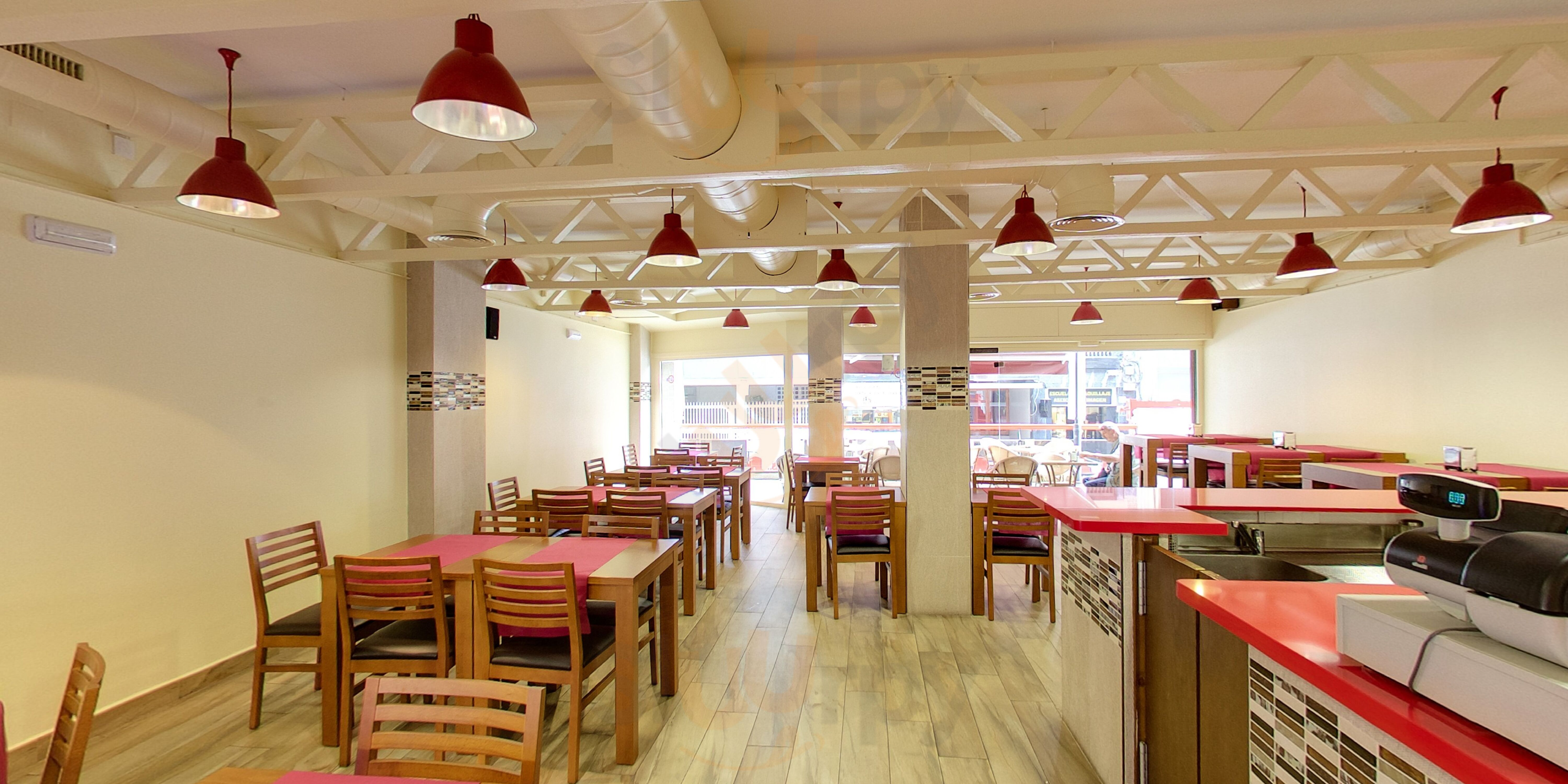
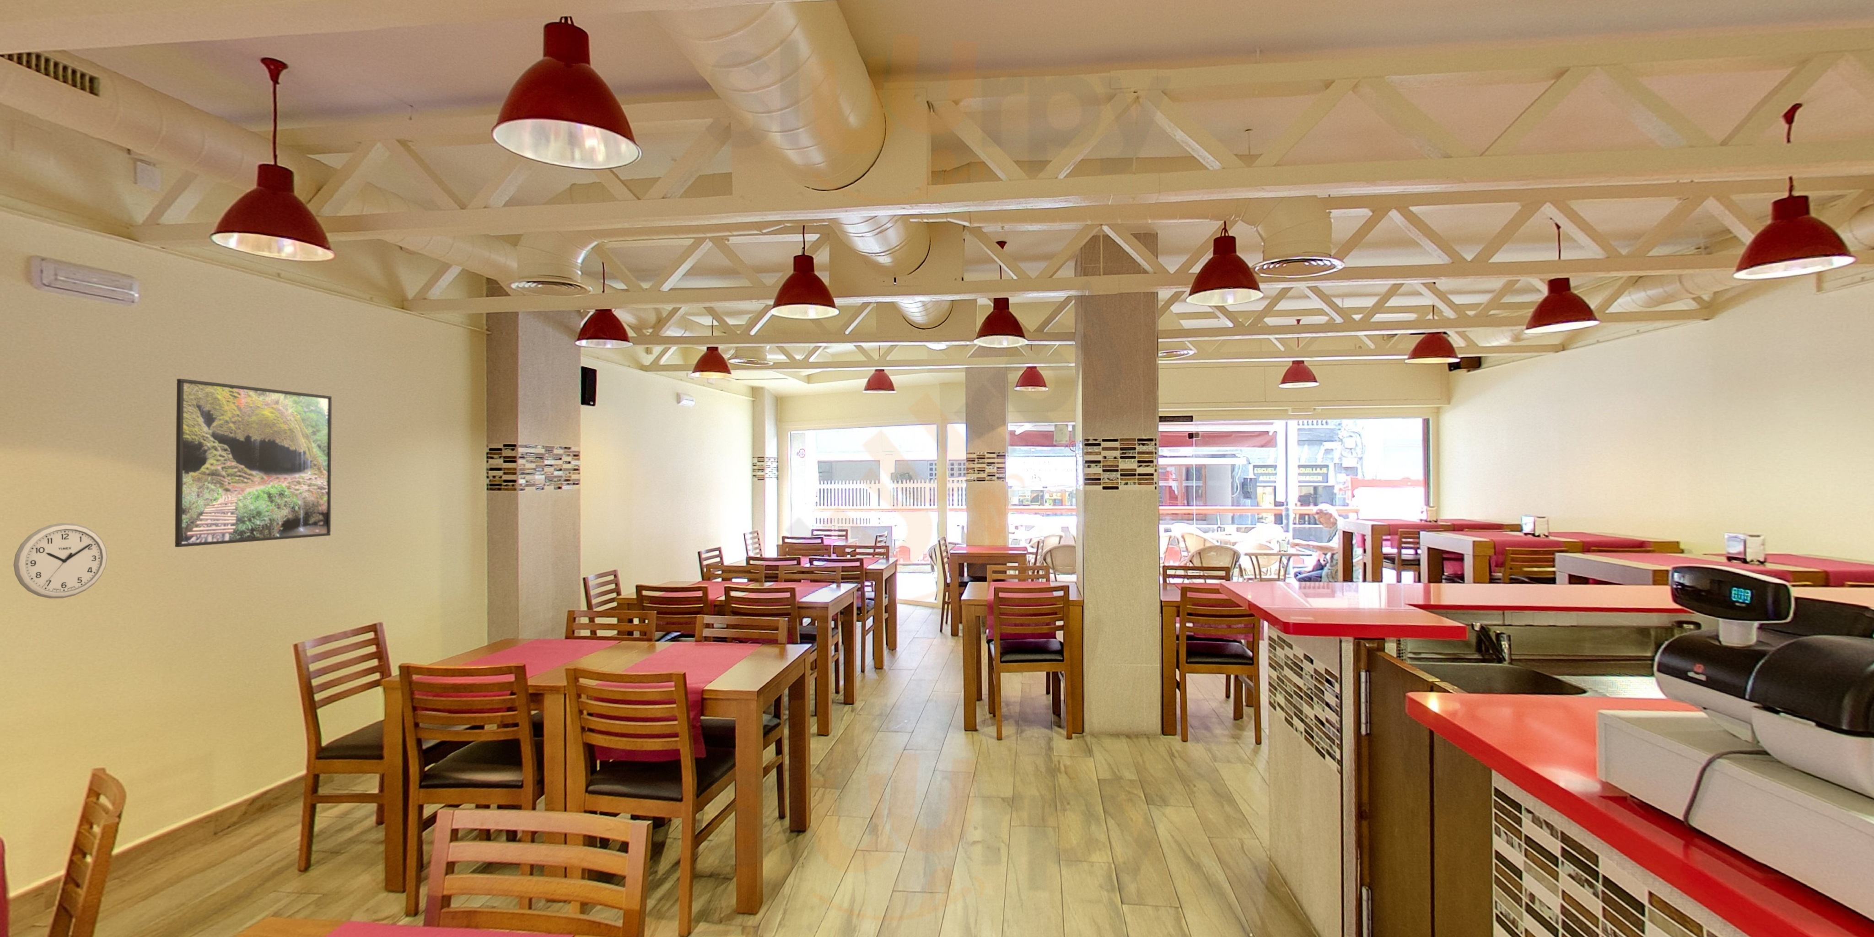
+ wall clock [13,522,108,599]
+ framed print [174,379,332,547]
